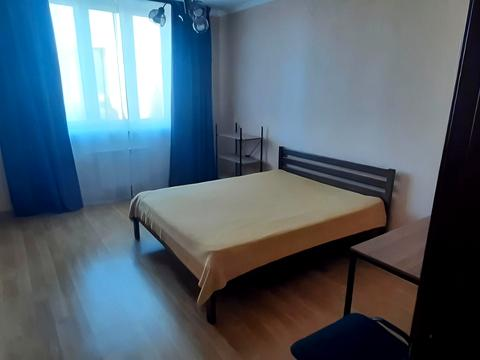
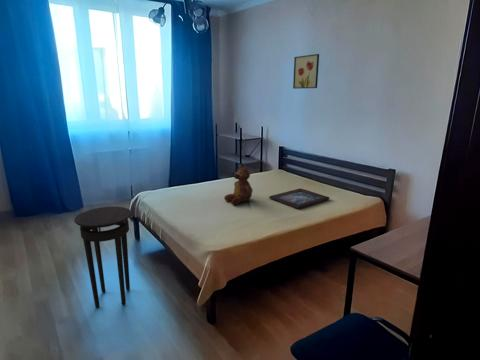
+ wall art [292,53,320,90]
+ teddy bear [223,163,254,206]
+ decorative tray [268,187,331,210]
+ stool [73,205,133,309]
